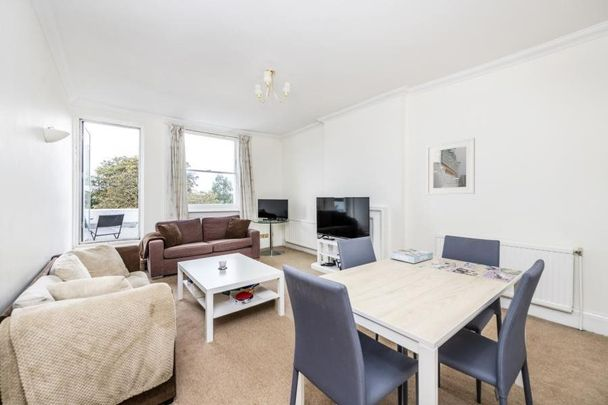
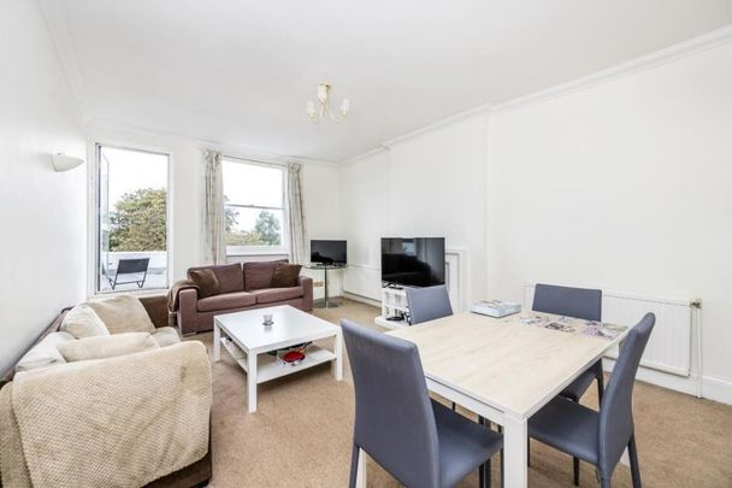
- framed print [426,137,476,196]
